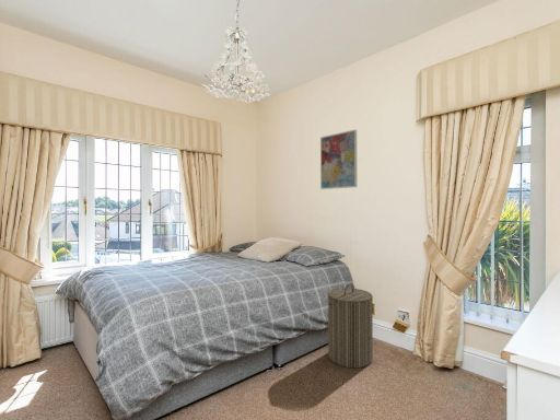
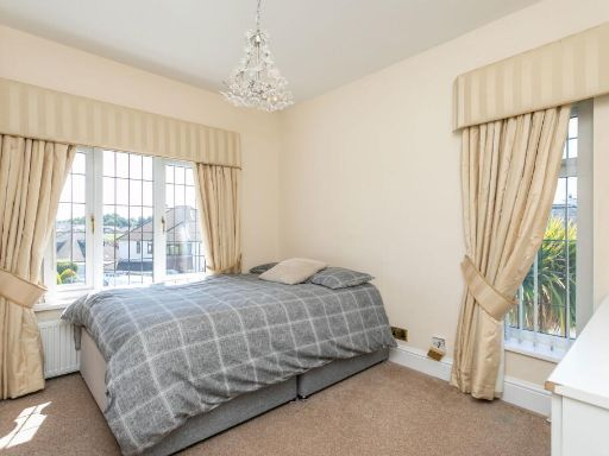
- laundry hamper [327,283,374,369]
- wall art [319,129,358,190]
